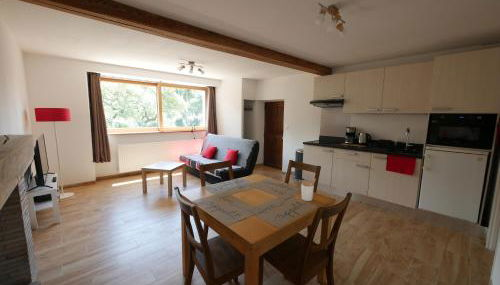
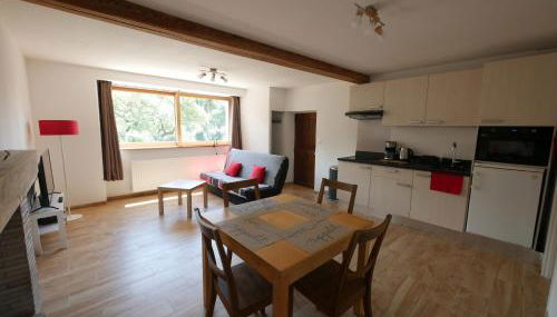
- utensil holder [298,178,317,202]
